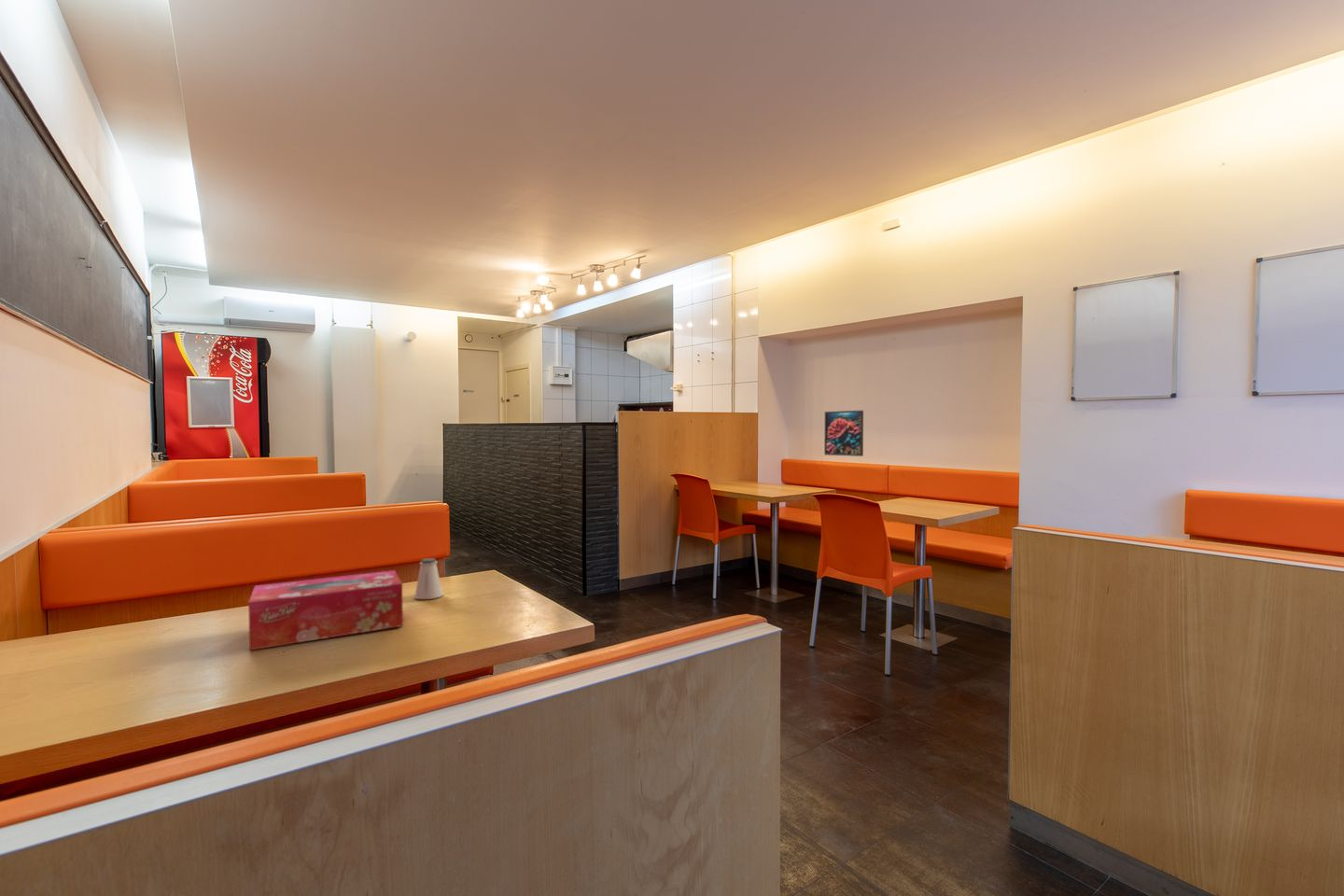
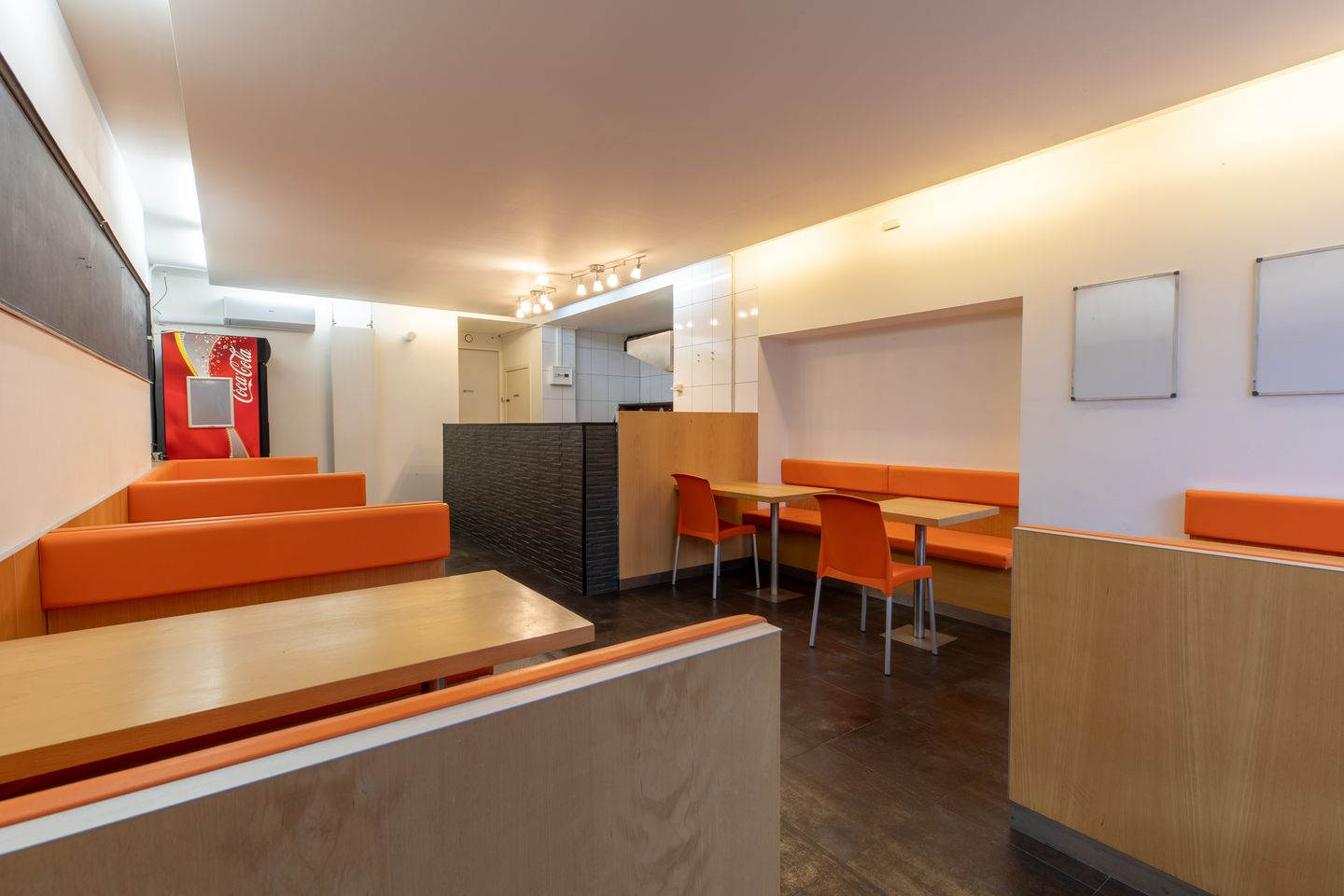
- saltshaker [413,557,444,600]
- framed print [823,410,864,457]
- tissue box [247,569,404,651]
